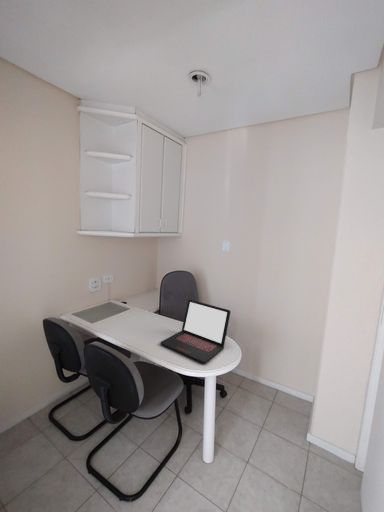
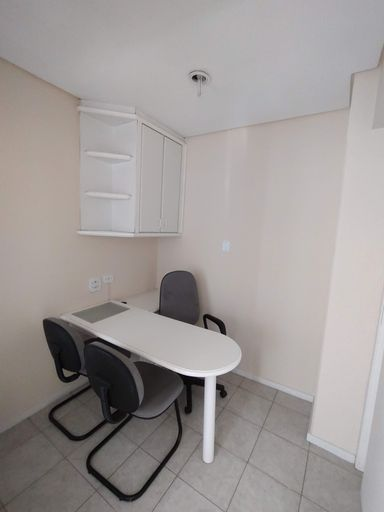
- laptop [160,299,231,364]
